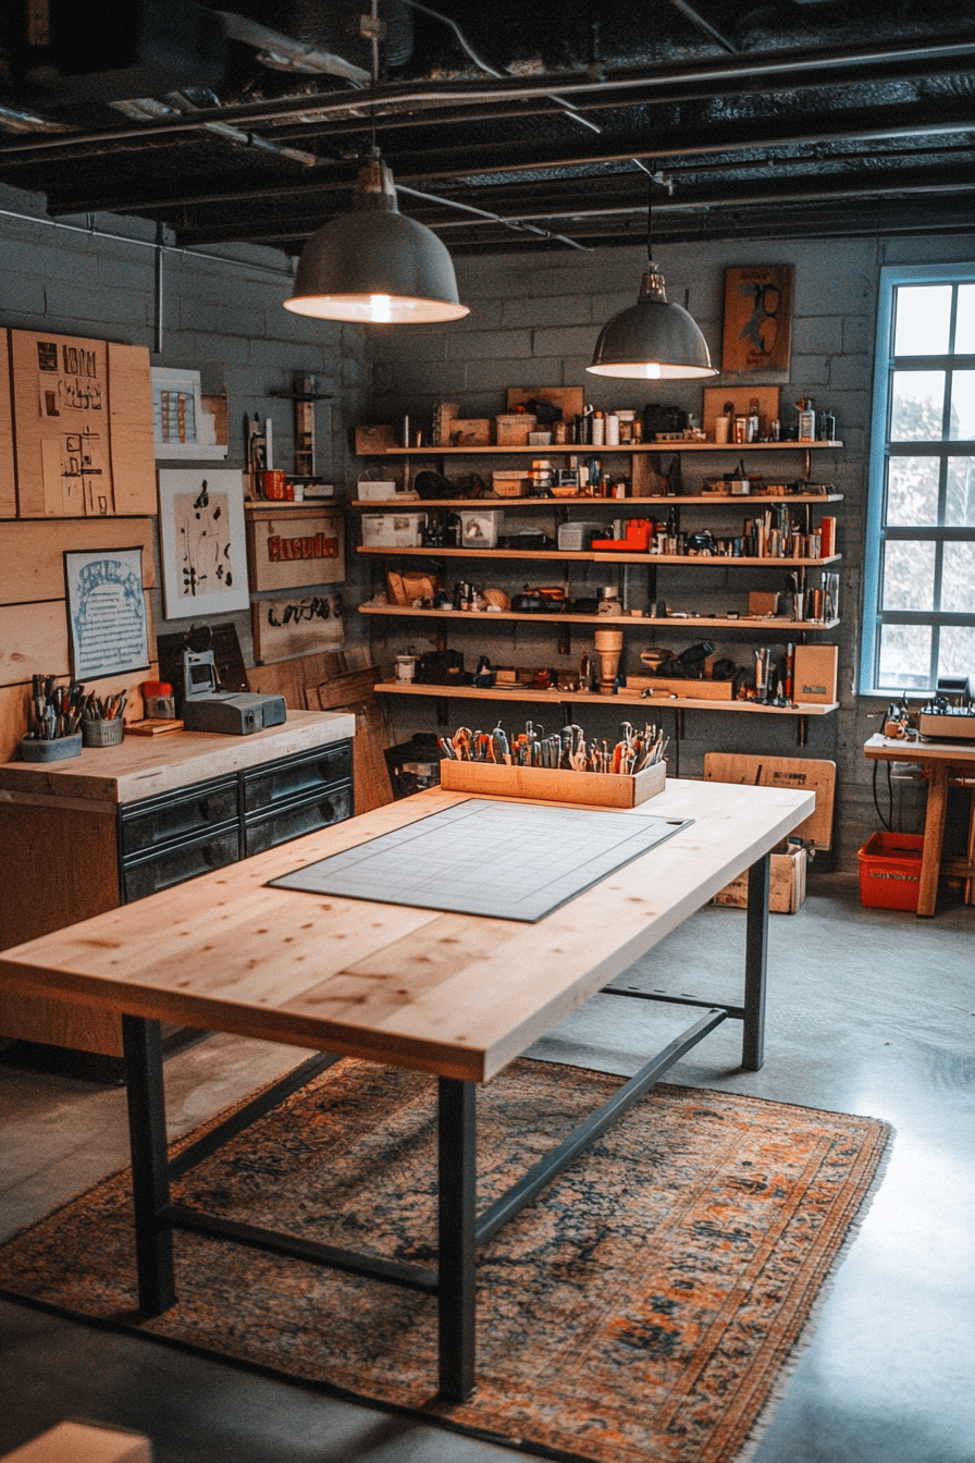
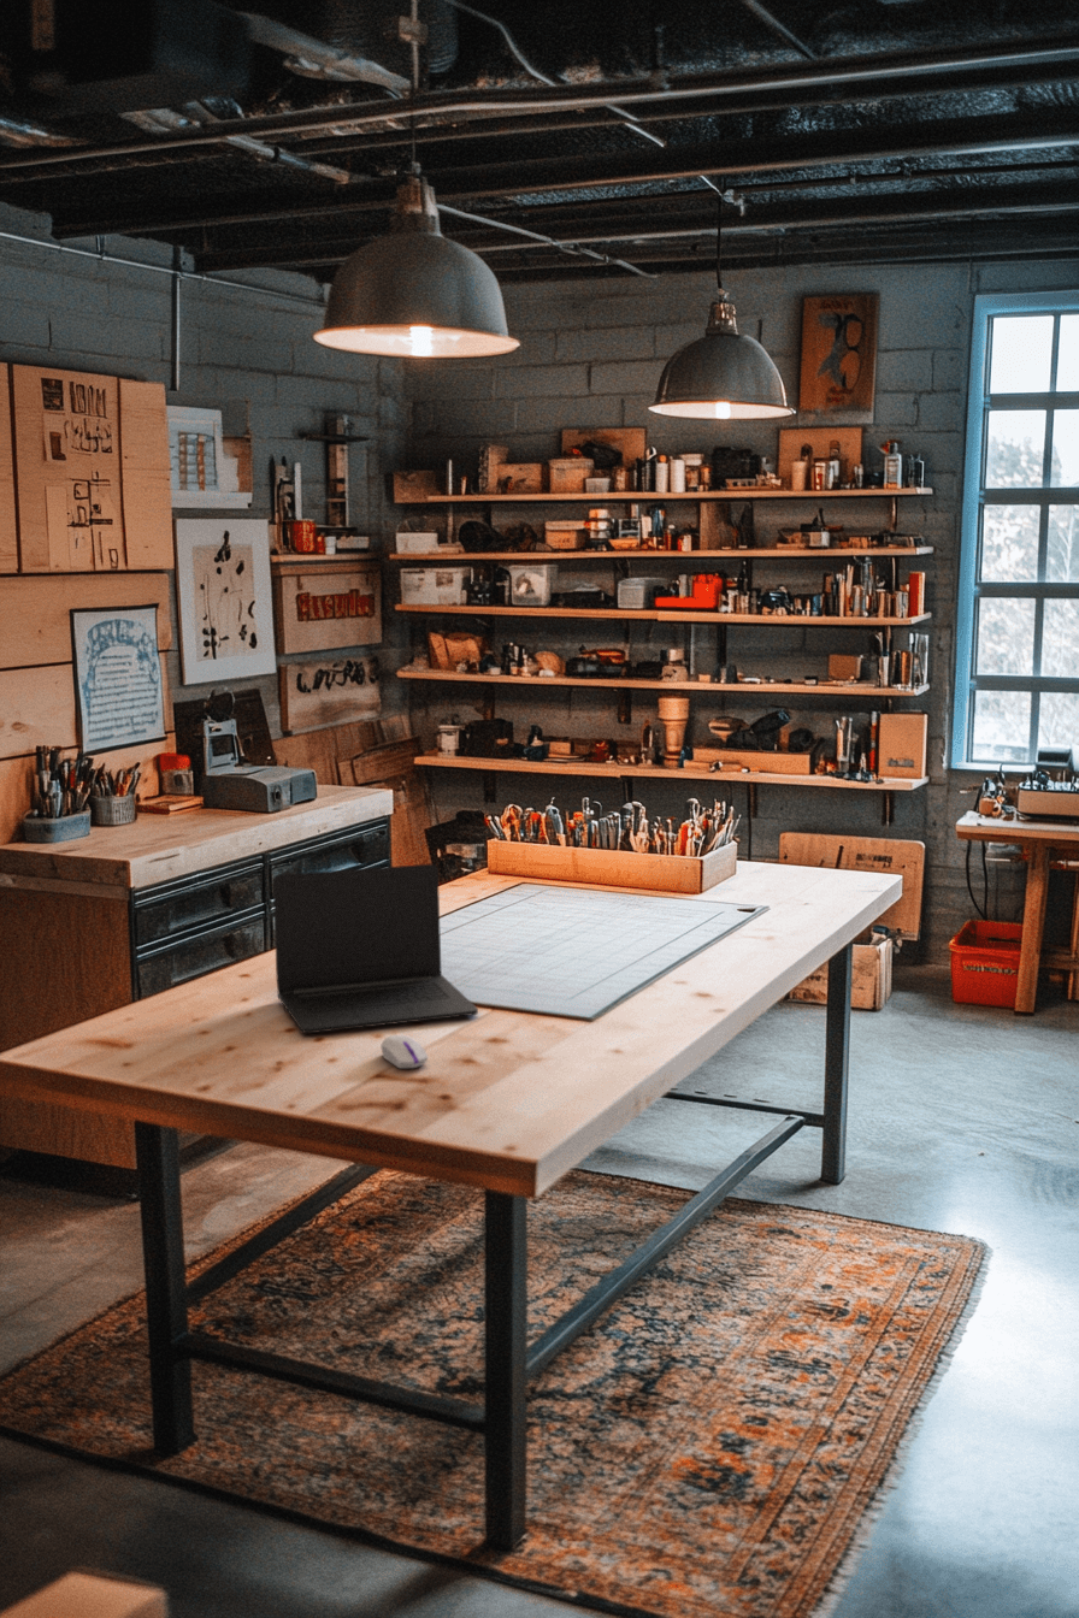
+ laptop [272,863,479,1034]
+ computer mouse [379,1034,429,1069]
